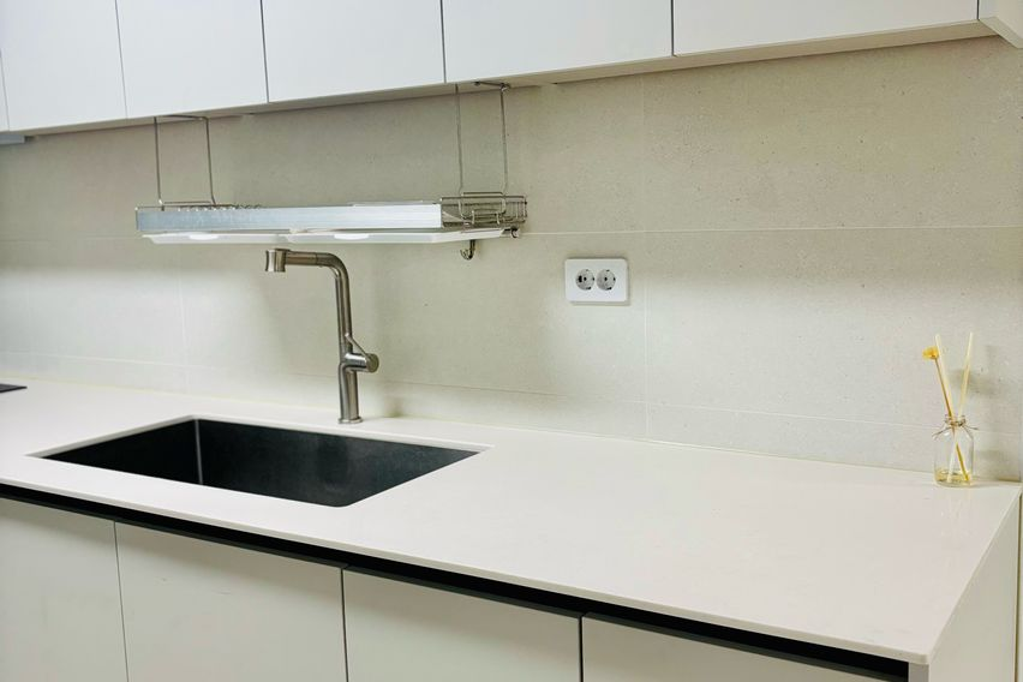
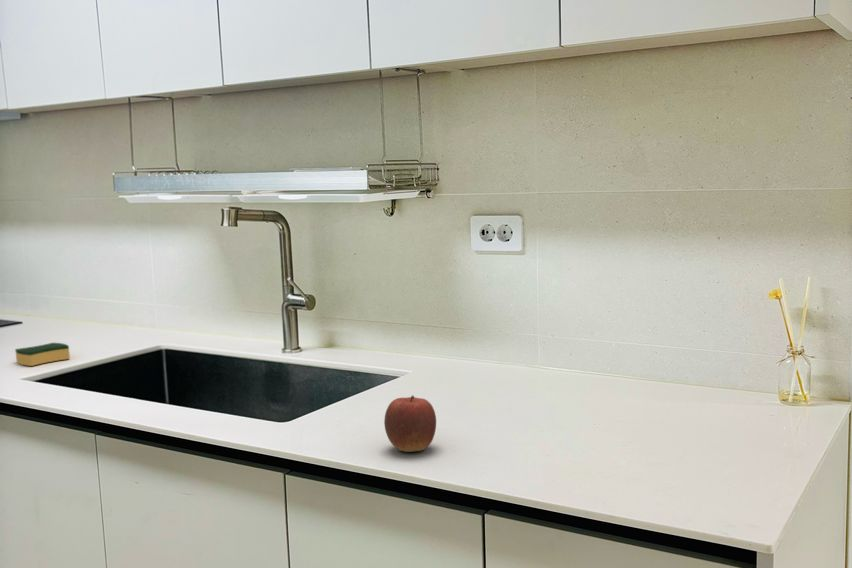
+ apple [383,394,437,453]
+ sponge [14,342,71,367]
